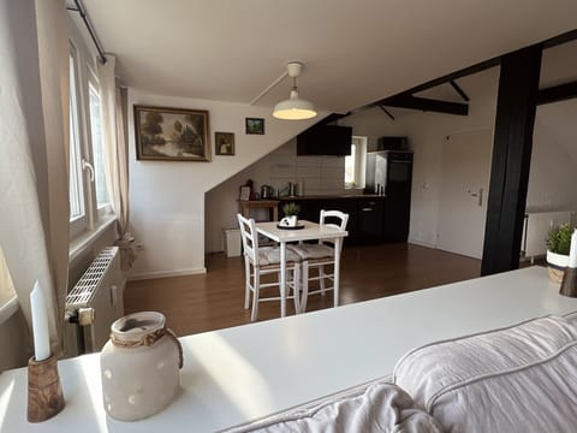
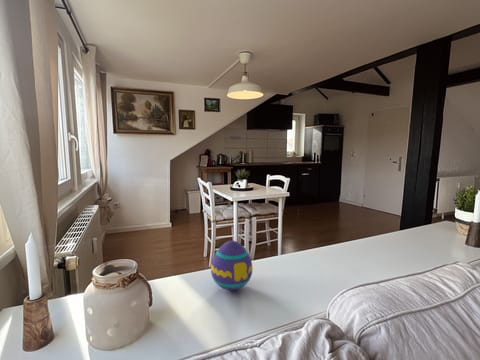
+ decorative egg [210,240,254,291]
